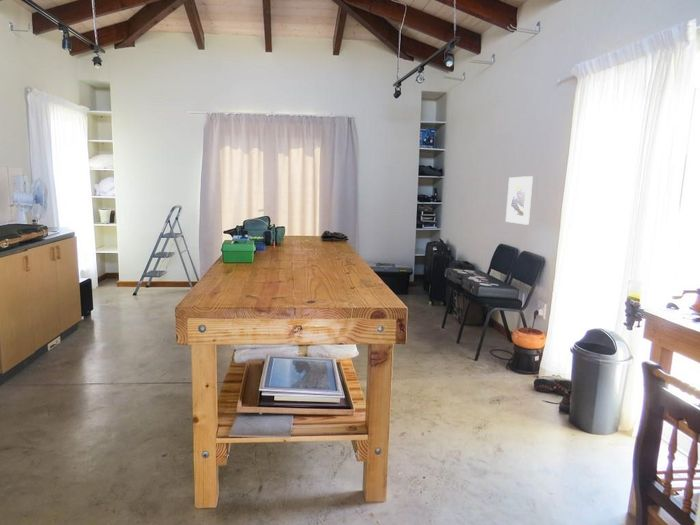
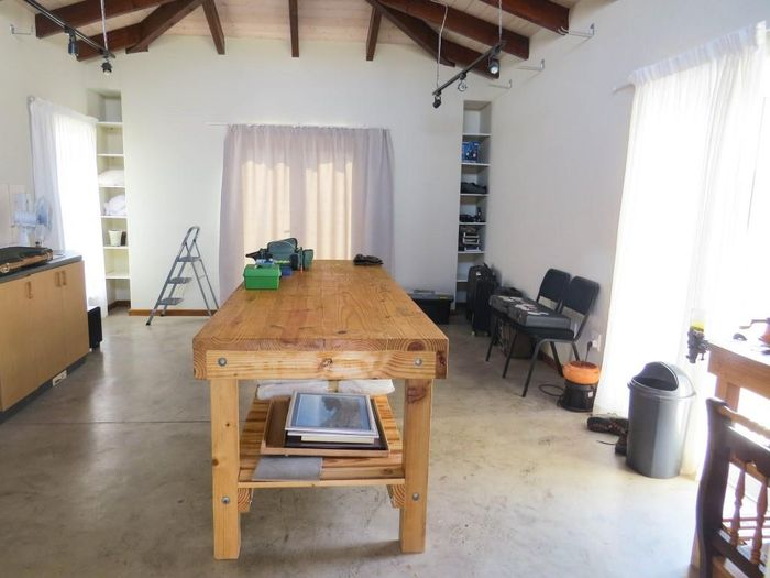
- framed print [505,175,534,226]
